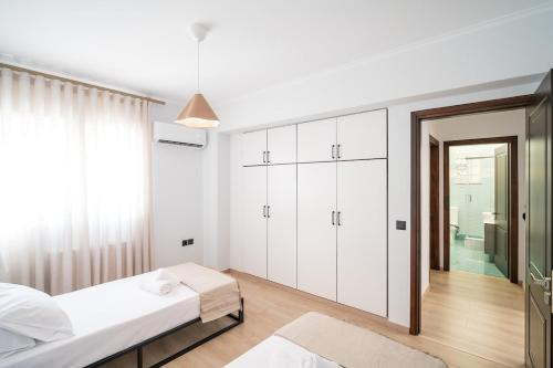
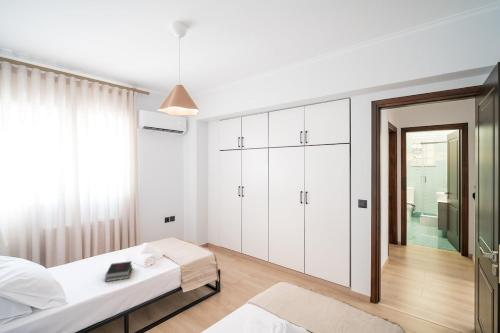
+ hardback book [104,260,133,283]
